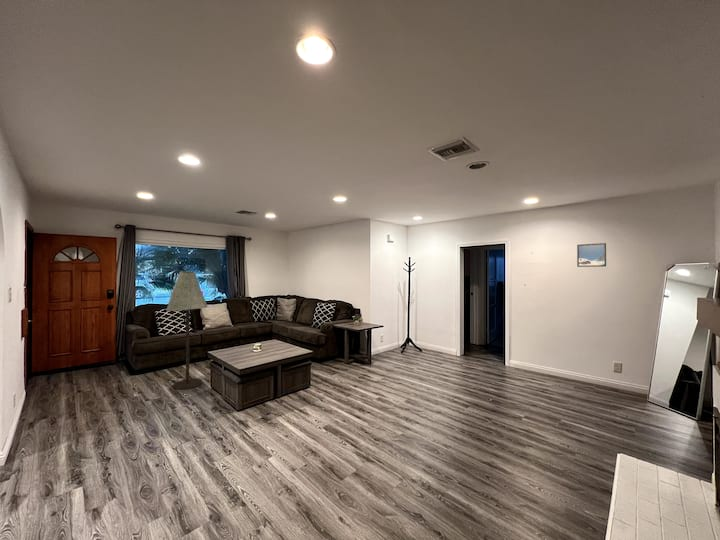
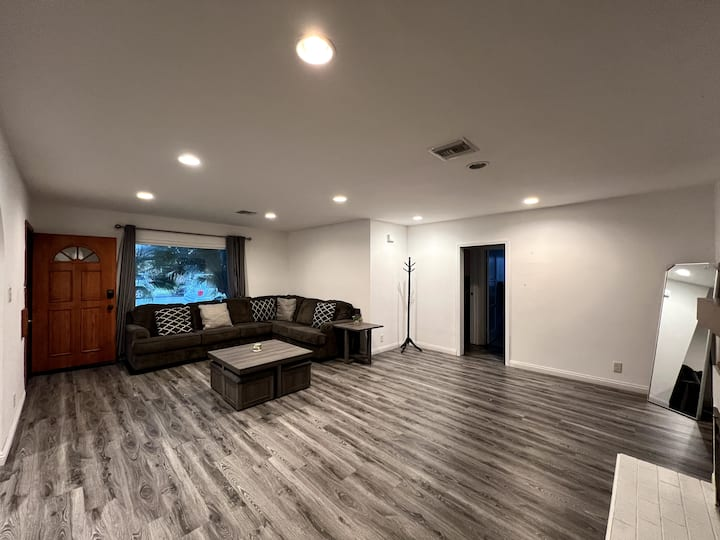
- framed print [576,242,607,268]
- floor lamp [165,270,209,391]
